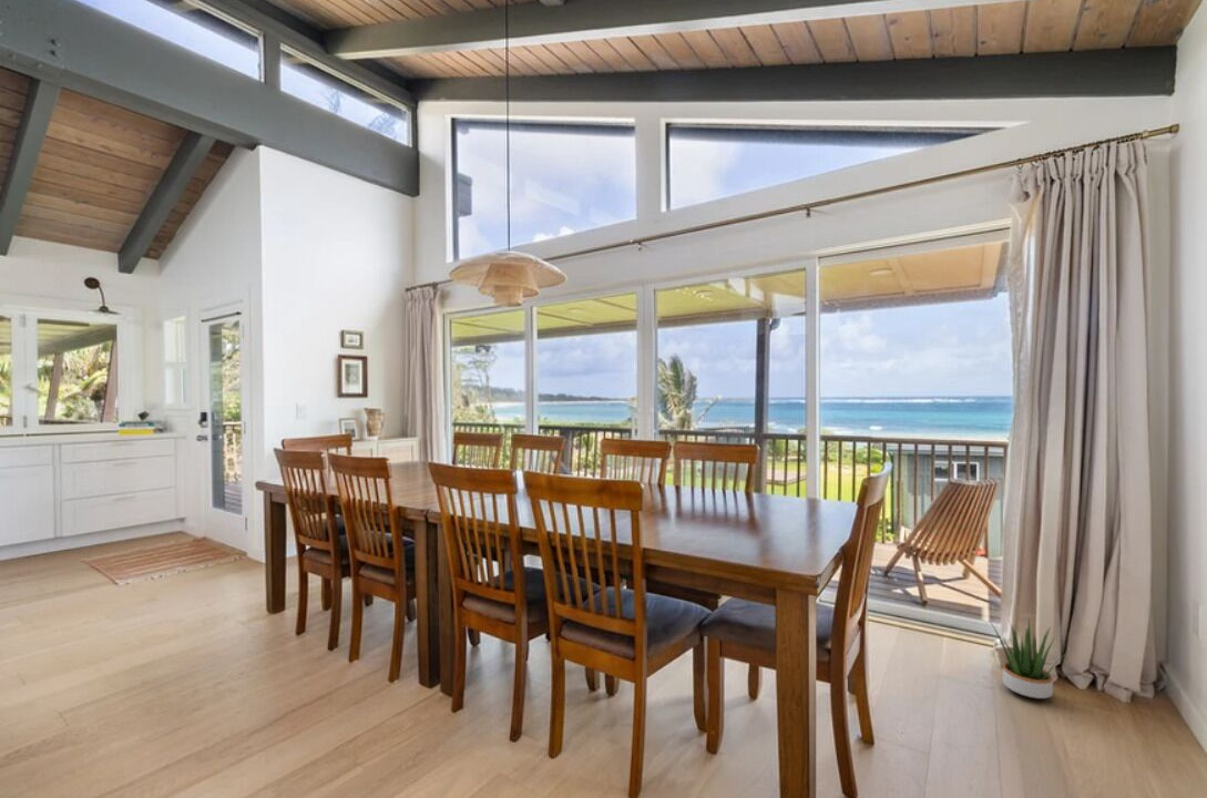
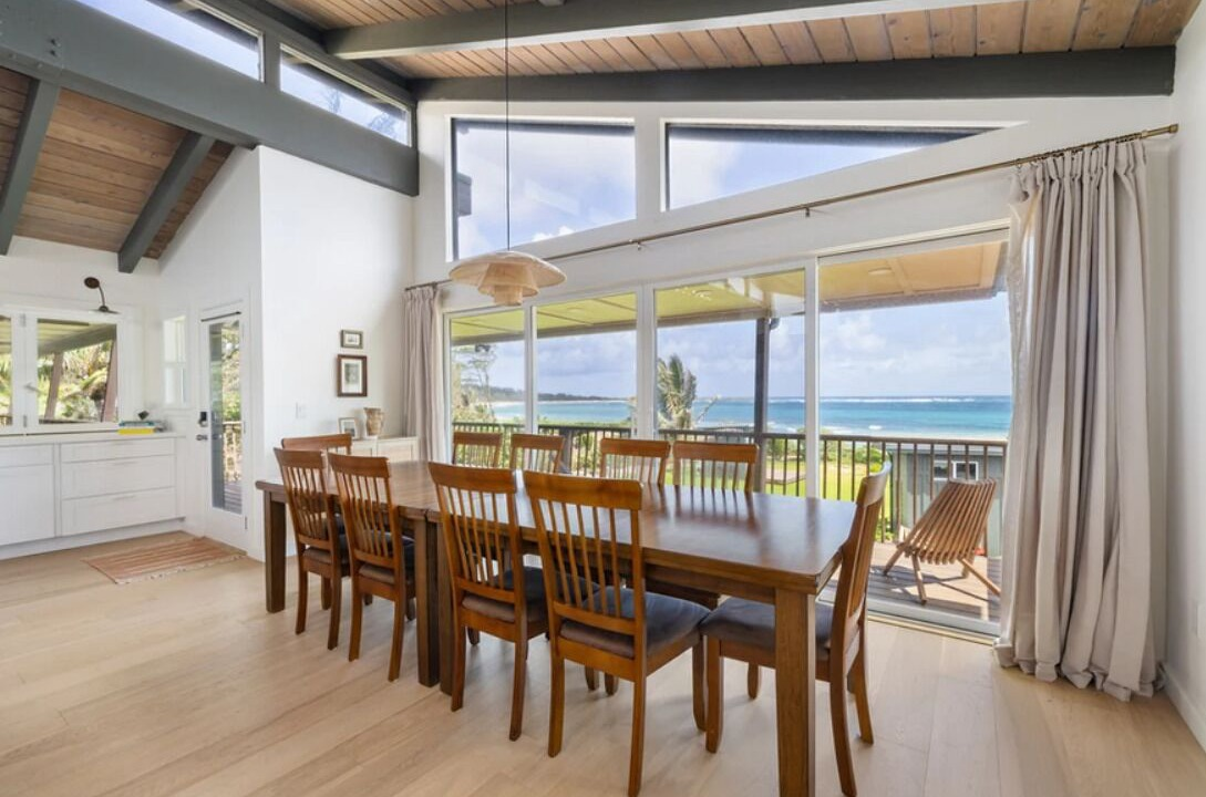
- potted plant [988,617,1074,700]
